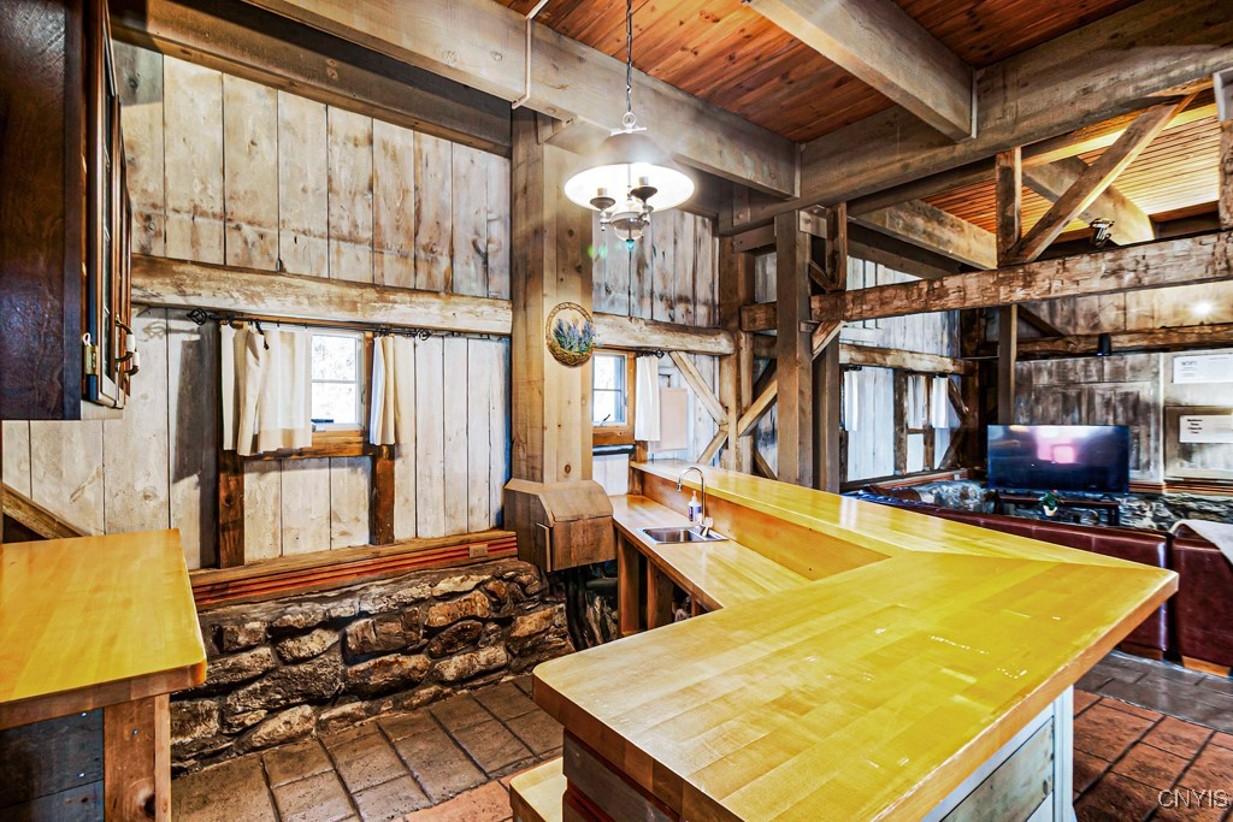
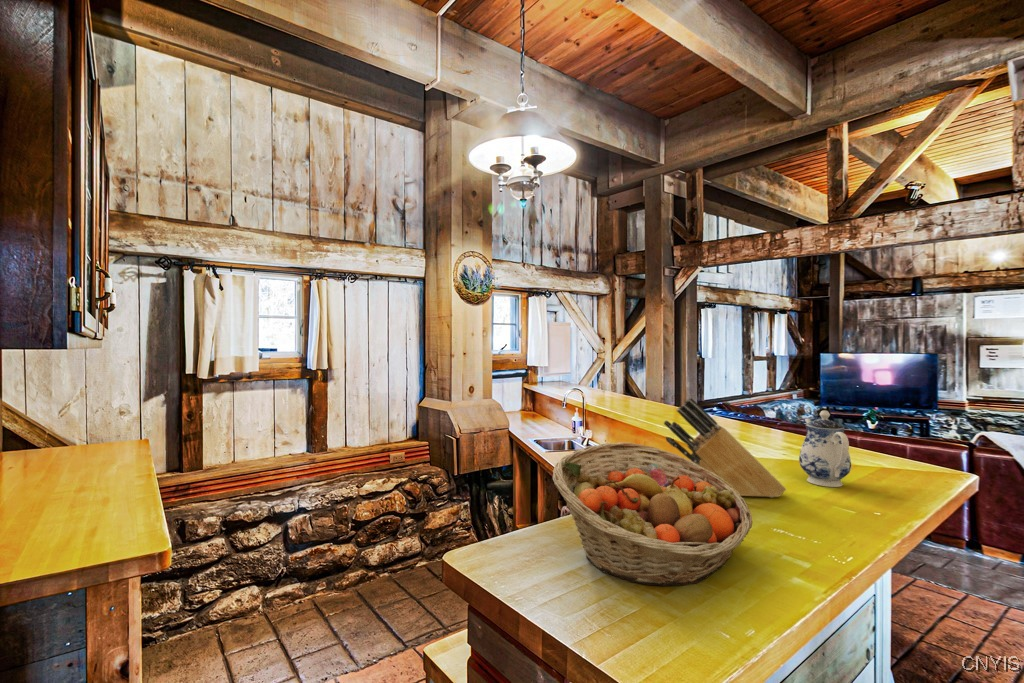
+ teapot [798,410,852,488]
+ knife block [663,397,787,499]
+ fruit basket [552,442,753,587]
